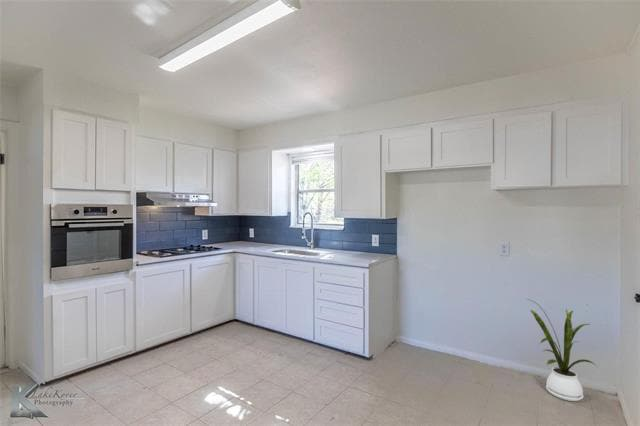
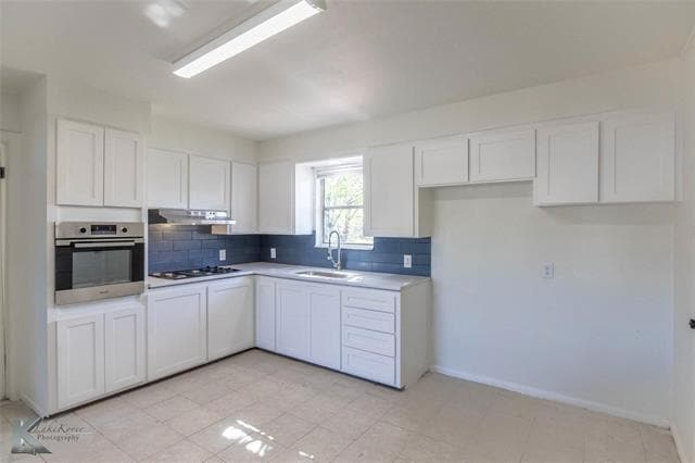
- house plant [526,298,599,402]
